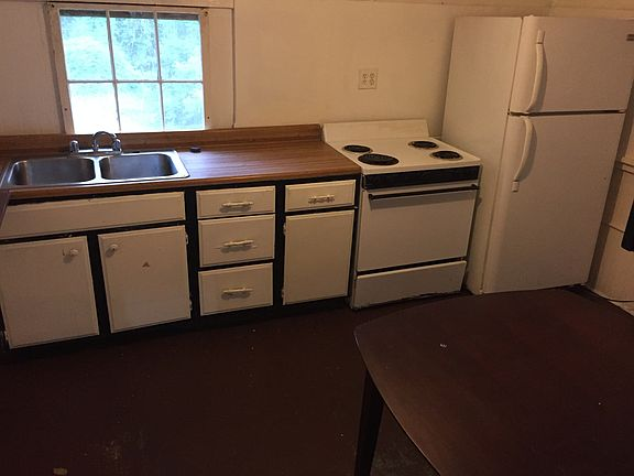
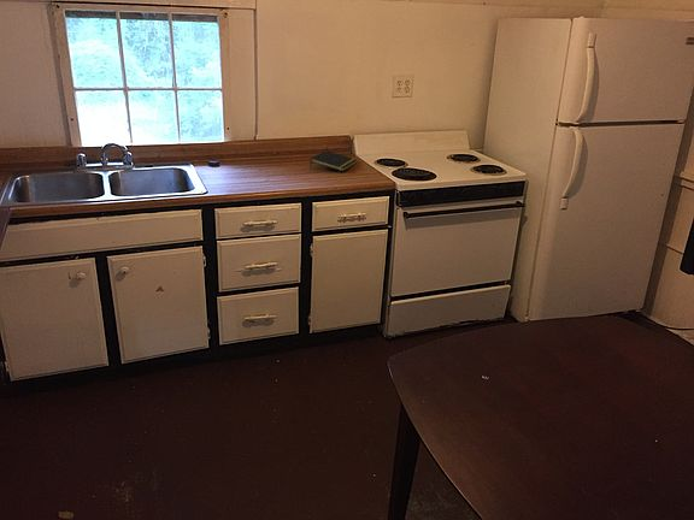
+ notepad [308,149,358,172]
